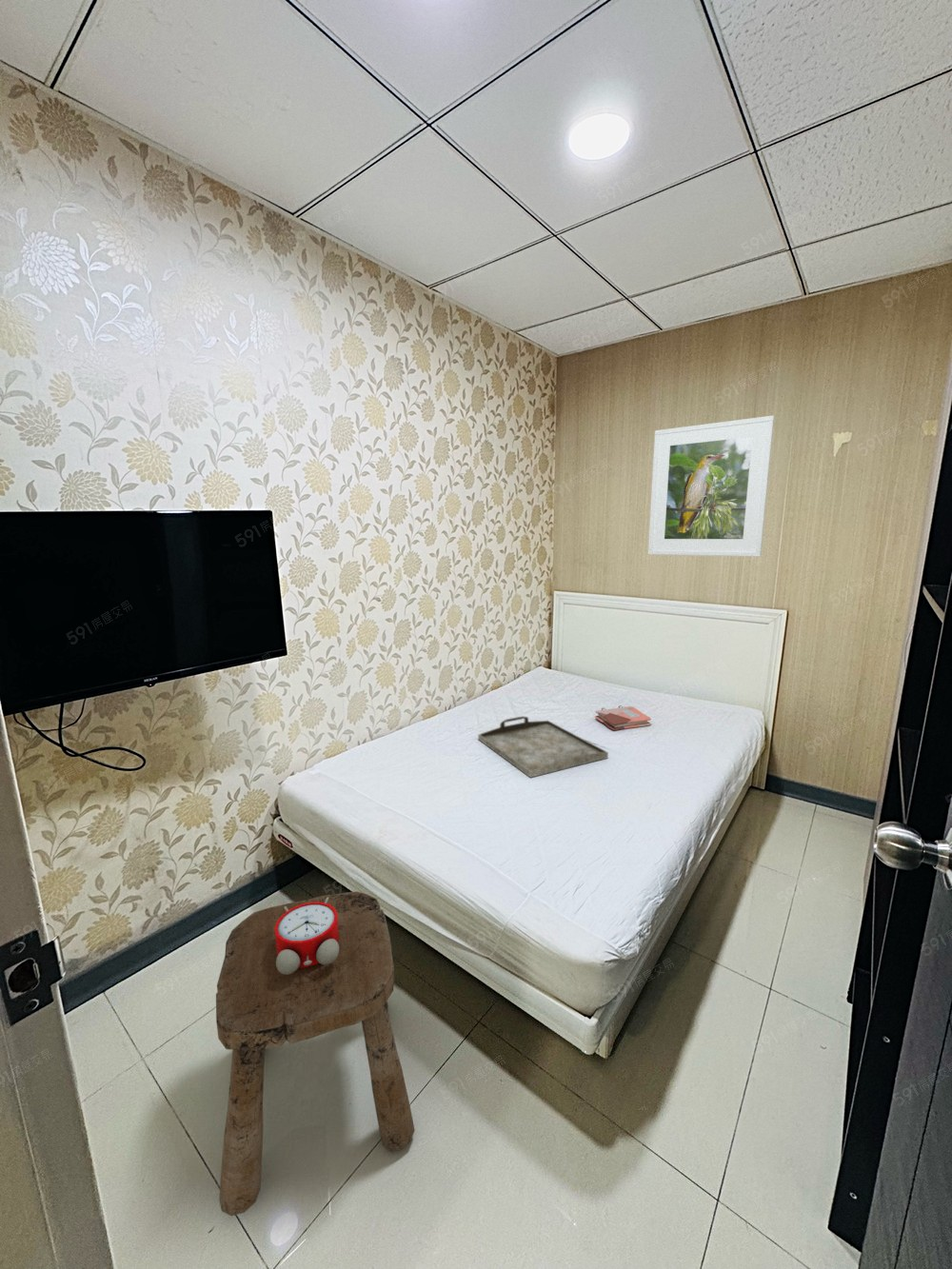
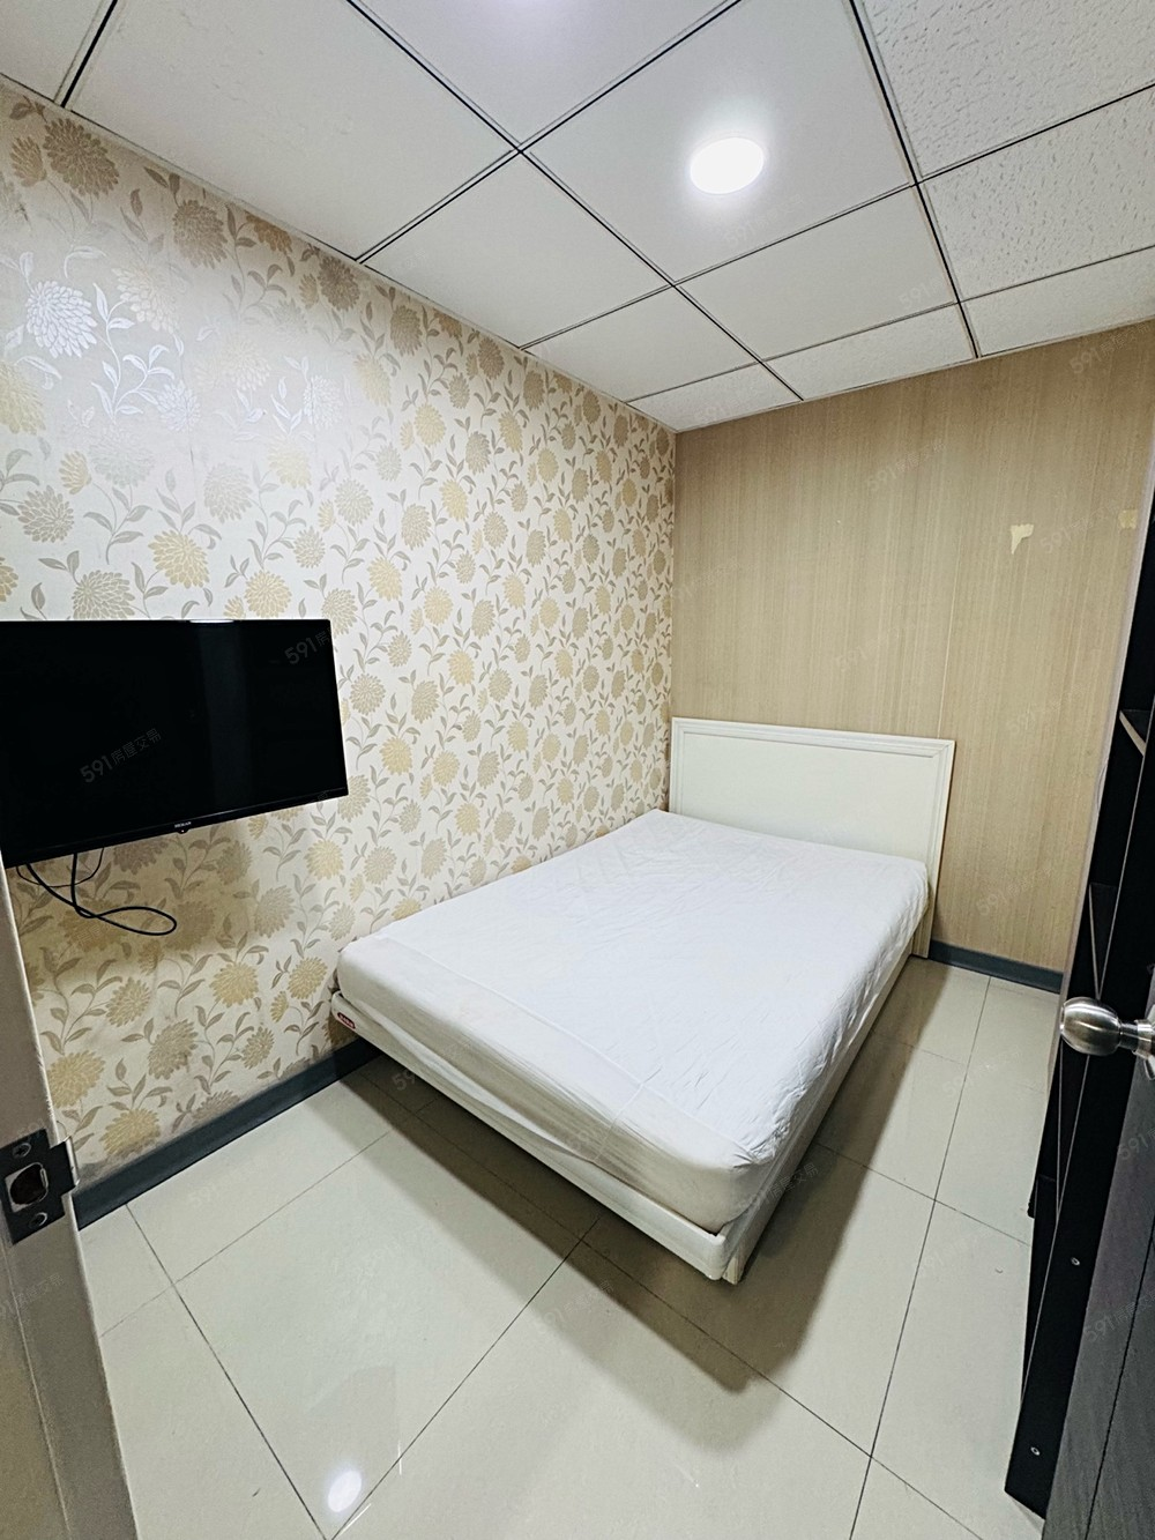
- serving tray [477,715,609,779]
- phonebook [594,704,652,732]
- alarm clock [275,897,339,975]
- stool [215,890,415,1217]
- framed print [647,415,775,558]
